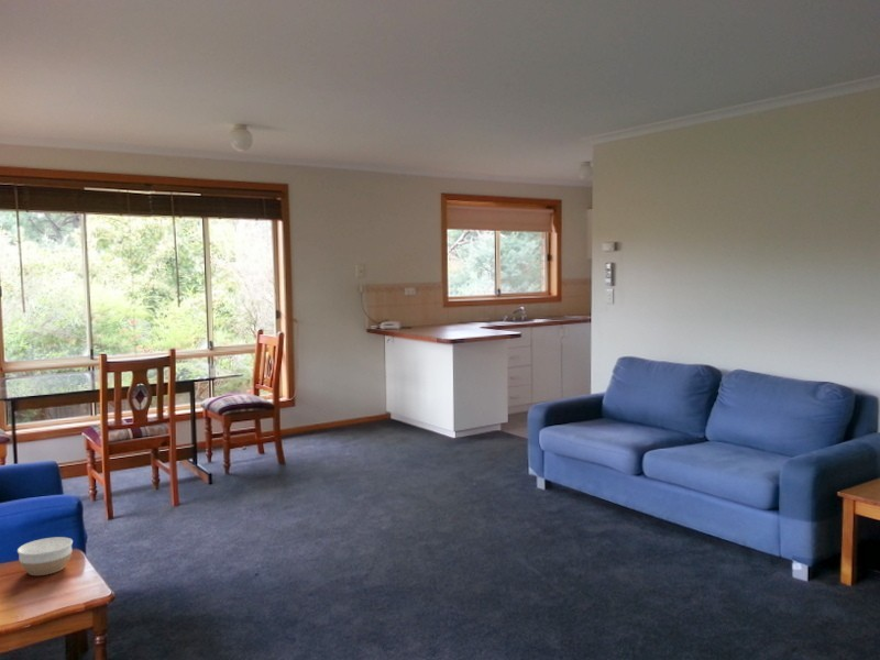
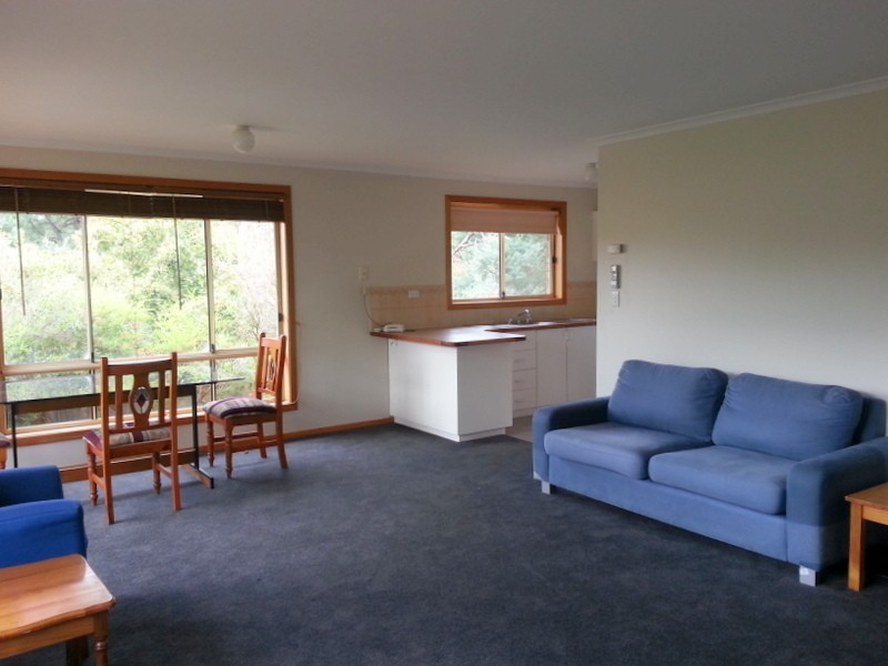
- bowl [16,536,74,576]
